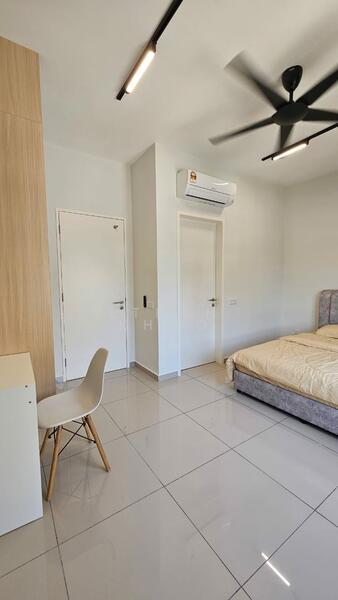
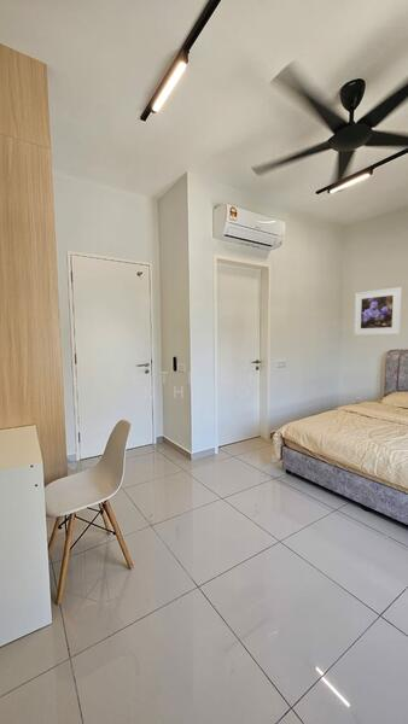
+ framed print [354,286,403,337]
